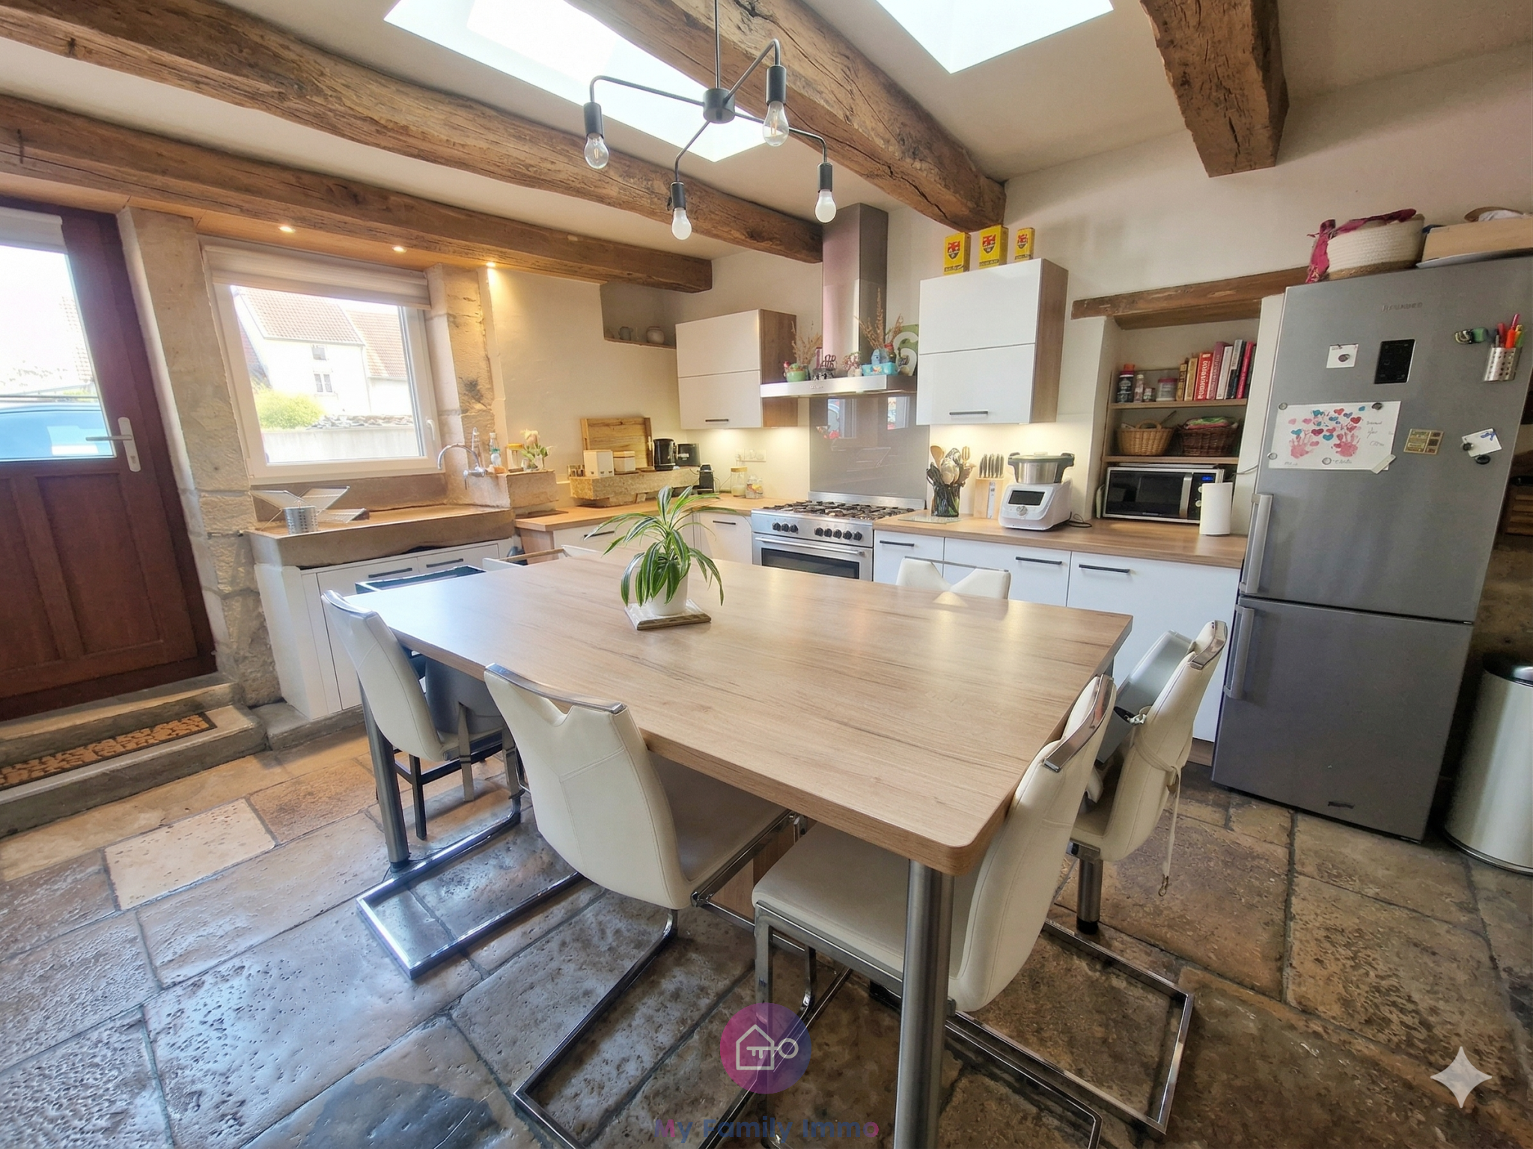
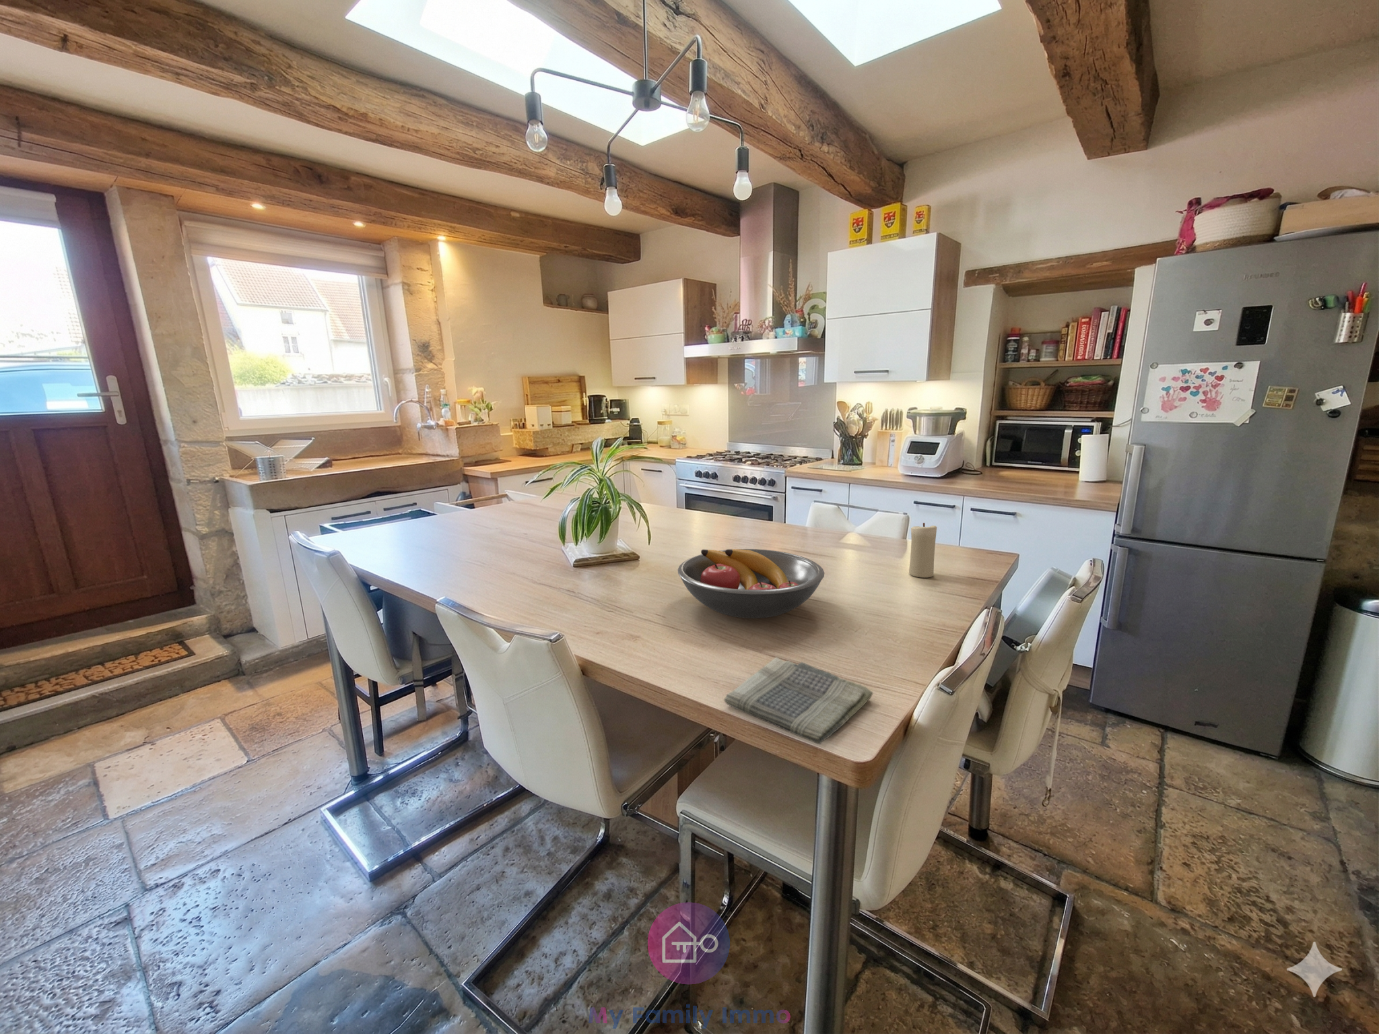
+ candle [909,522,937,579]
+ fruit bowl [678,548,825,619]
+ dish towel [723,657,873,745]
